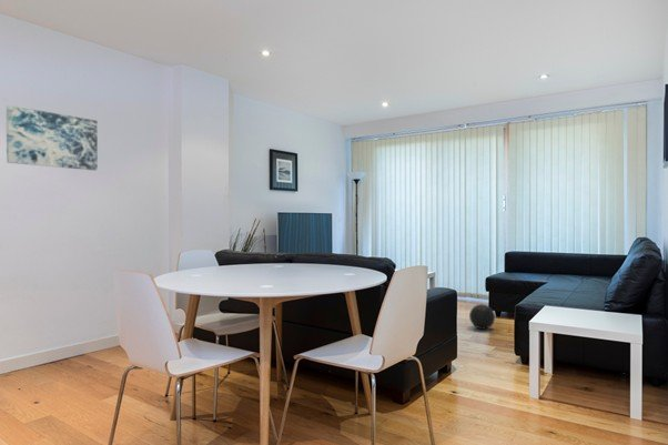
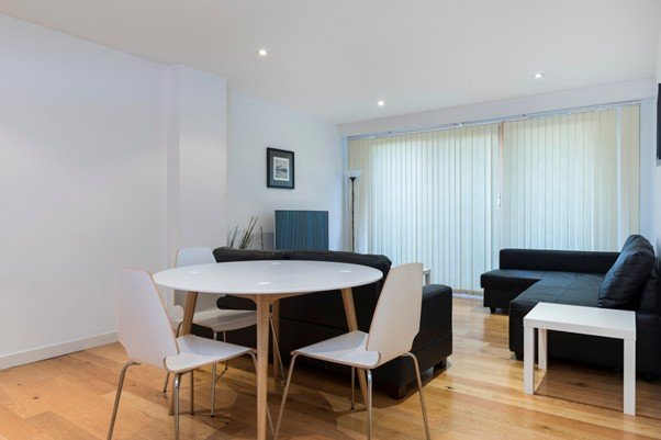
- ball [468,303,496,331]
- wall art [6,104,99,171]
